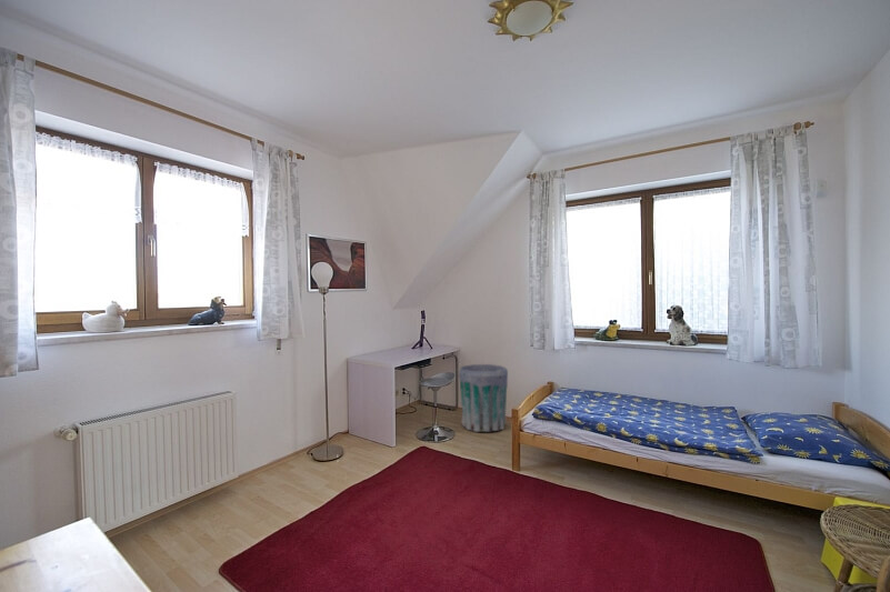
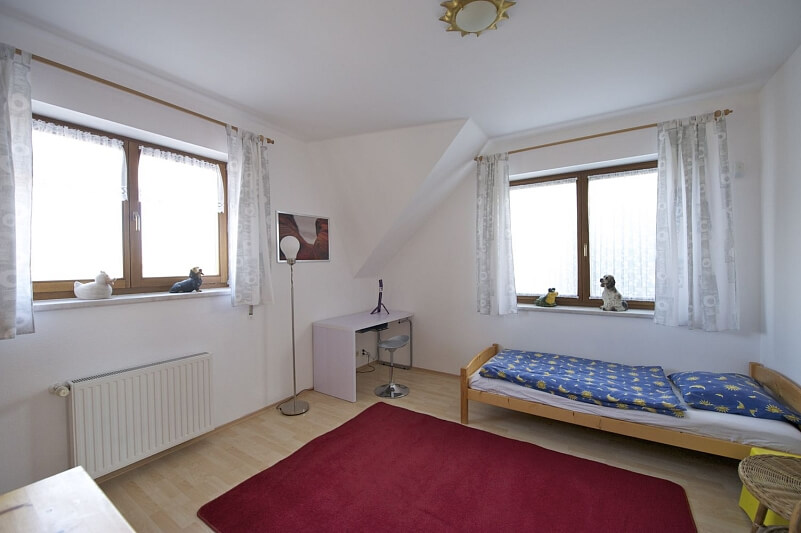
- trash can [458,363,509,433]
